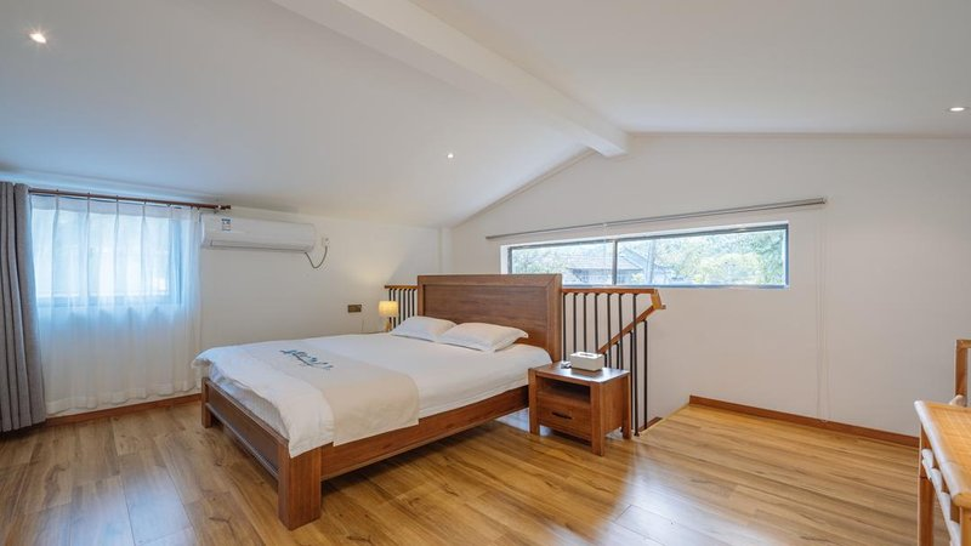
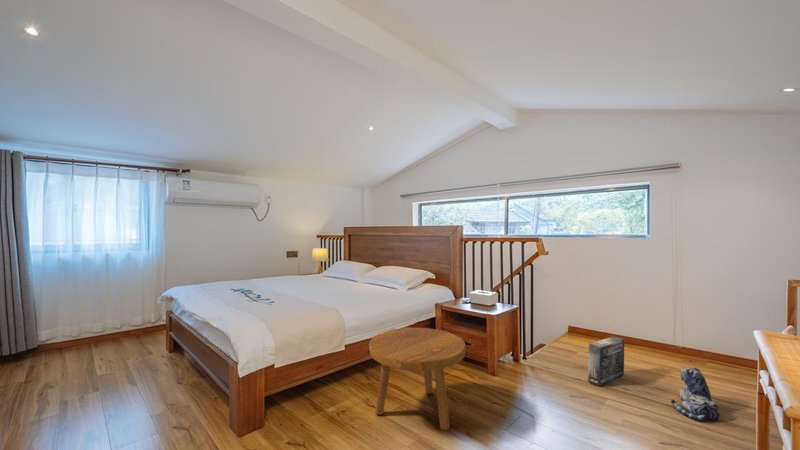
+ plush toy [670,366,721,422]
+ footstool [368,327,467,431]
+ box [587,335,625,387]
